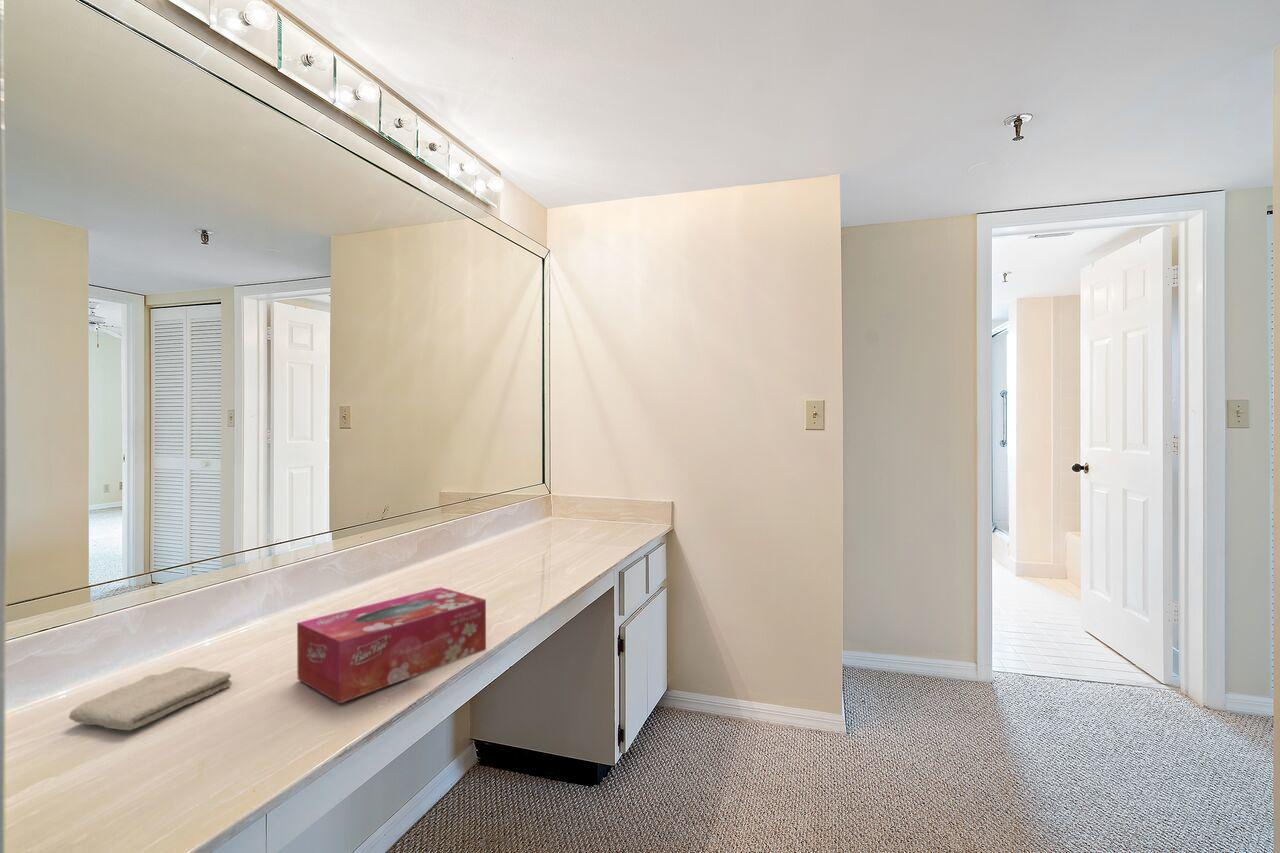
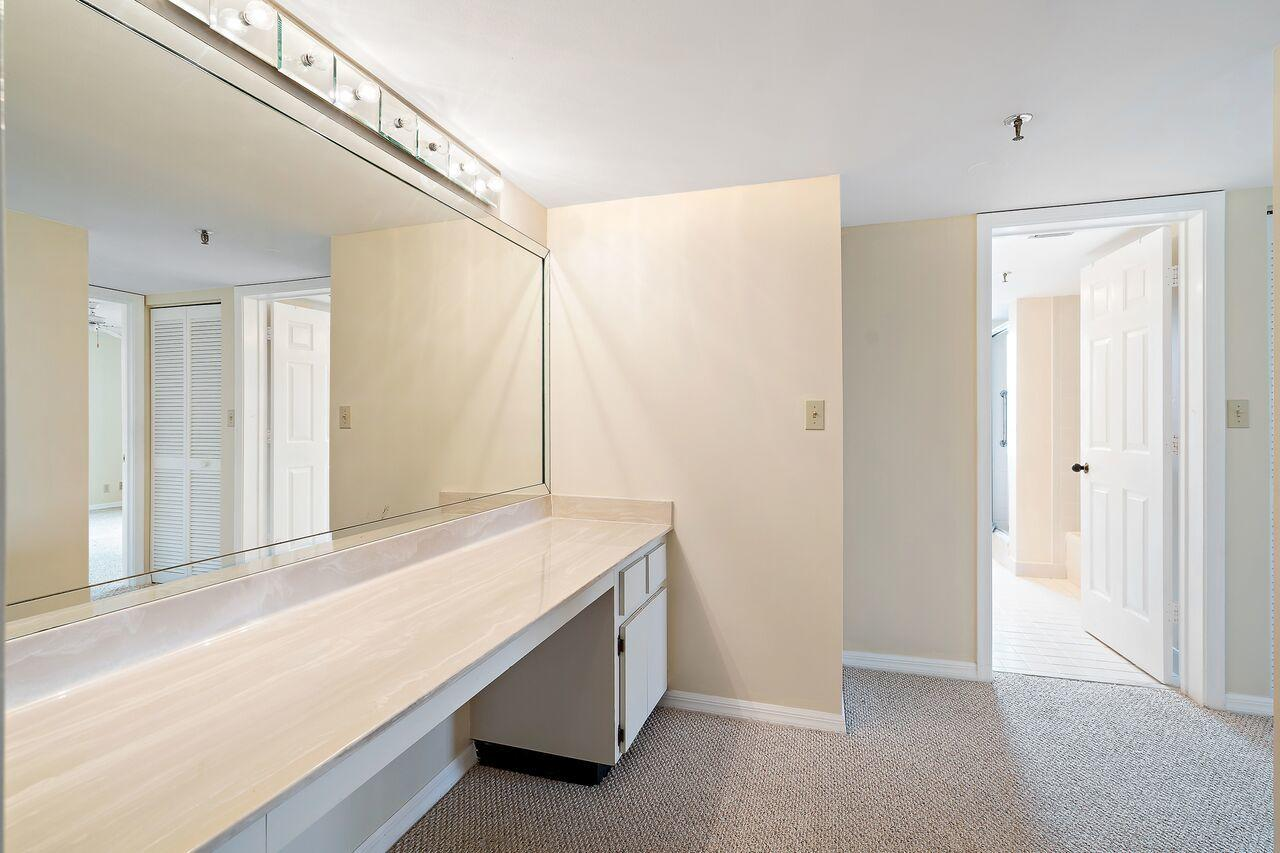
- tissue box [296,586,487,704]
- washcloth [68,666,233,732]
